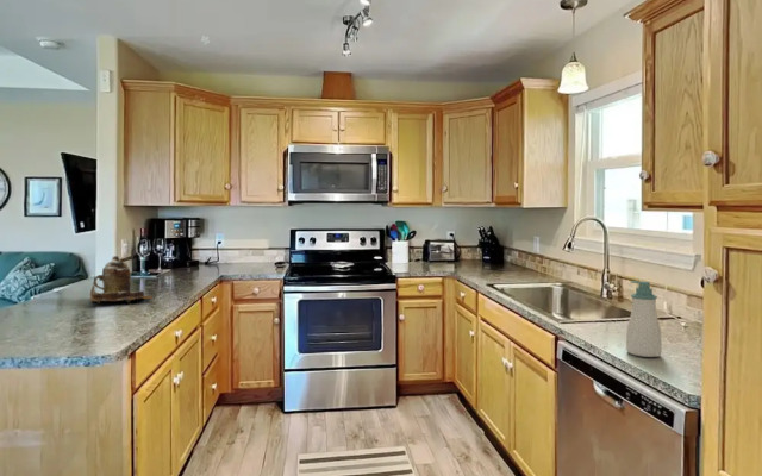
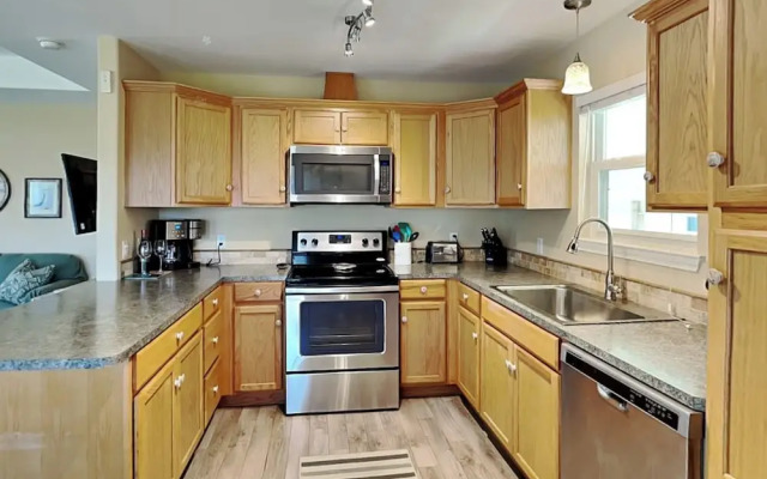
- soap bottle [625,280,663,358]
- teapot [89,255,154,305]
